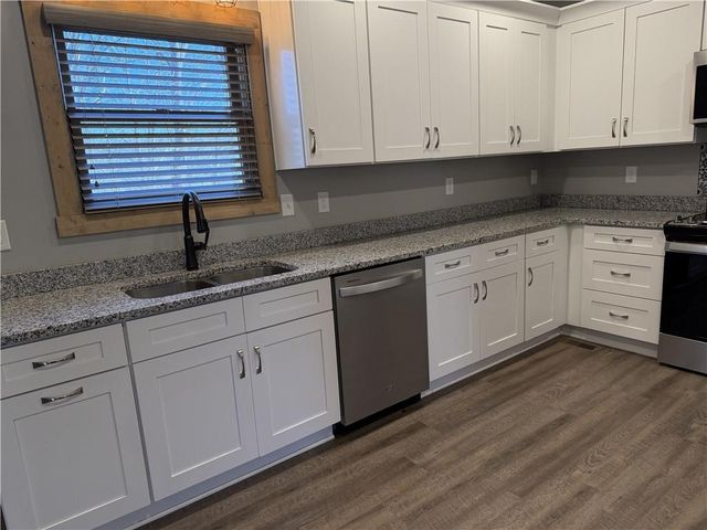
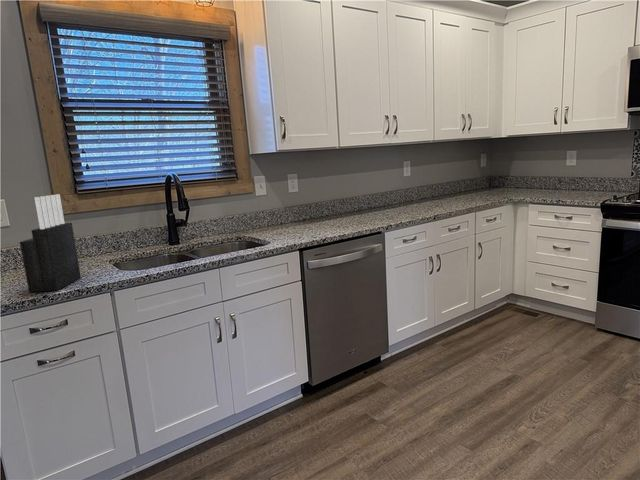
+ knife block [19,193,82,293]
